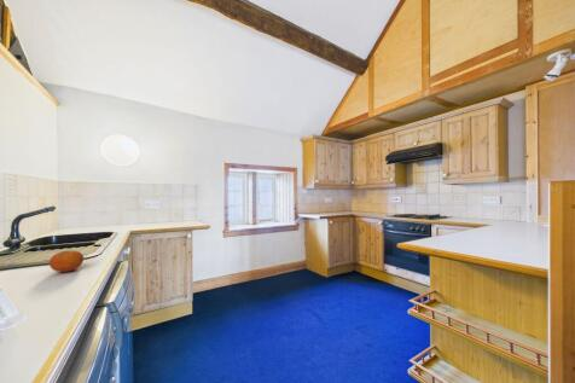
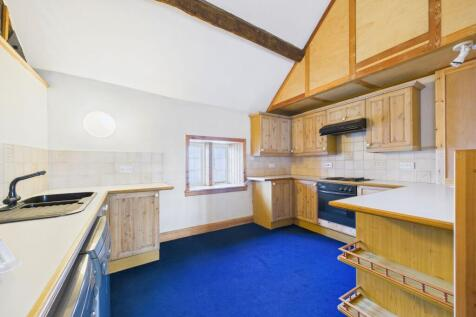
- fruit [48,249,85,273]
